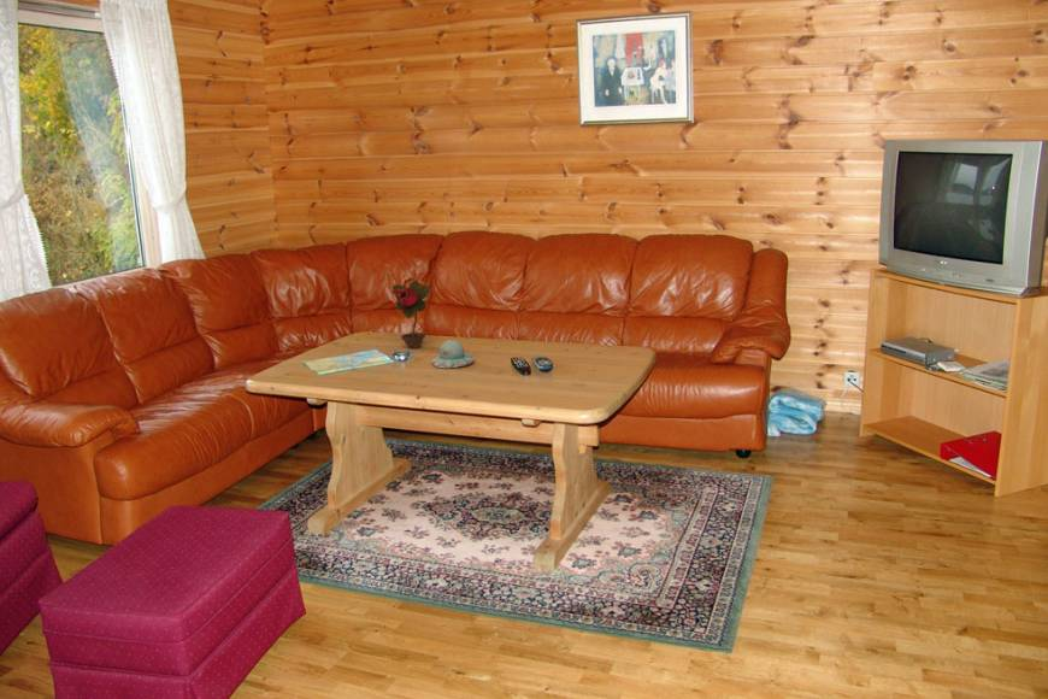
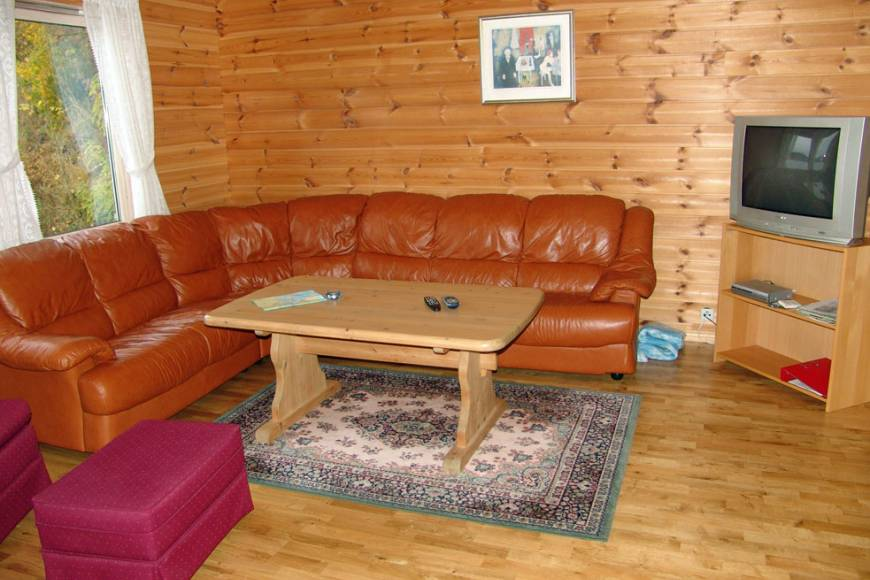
- potted flower [390,280,432,350]
- candle [430,339,476,370]
